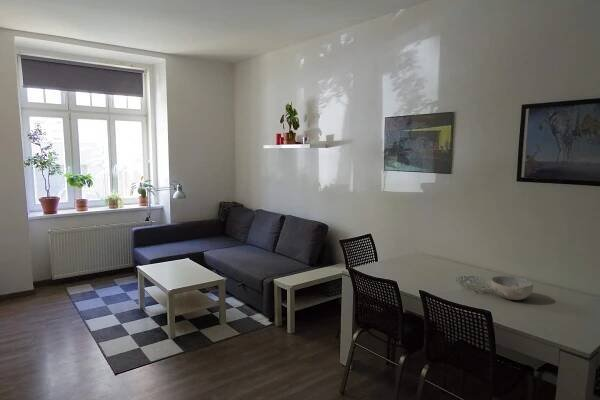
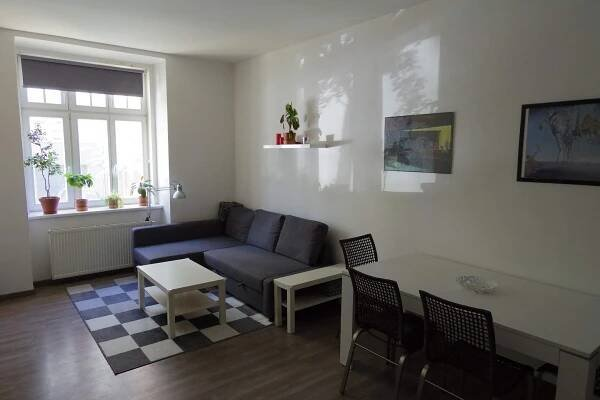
- bowl [490,275,534,301]
